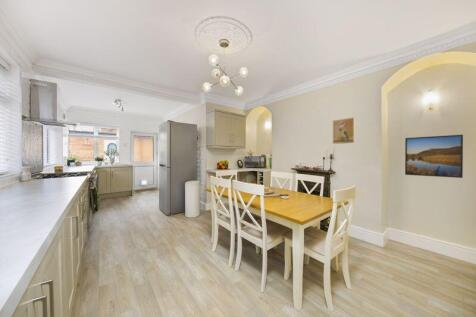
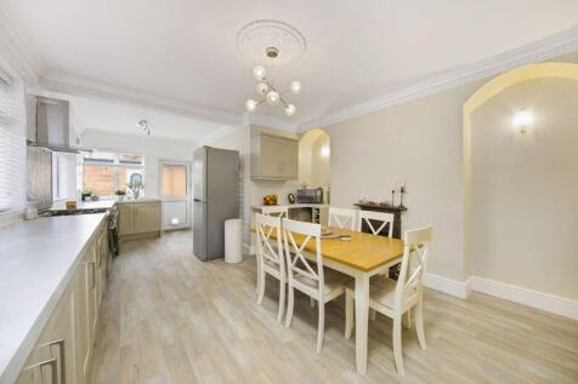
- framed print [332,116,356,145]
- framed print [404,134,464,179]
